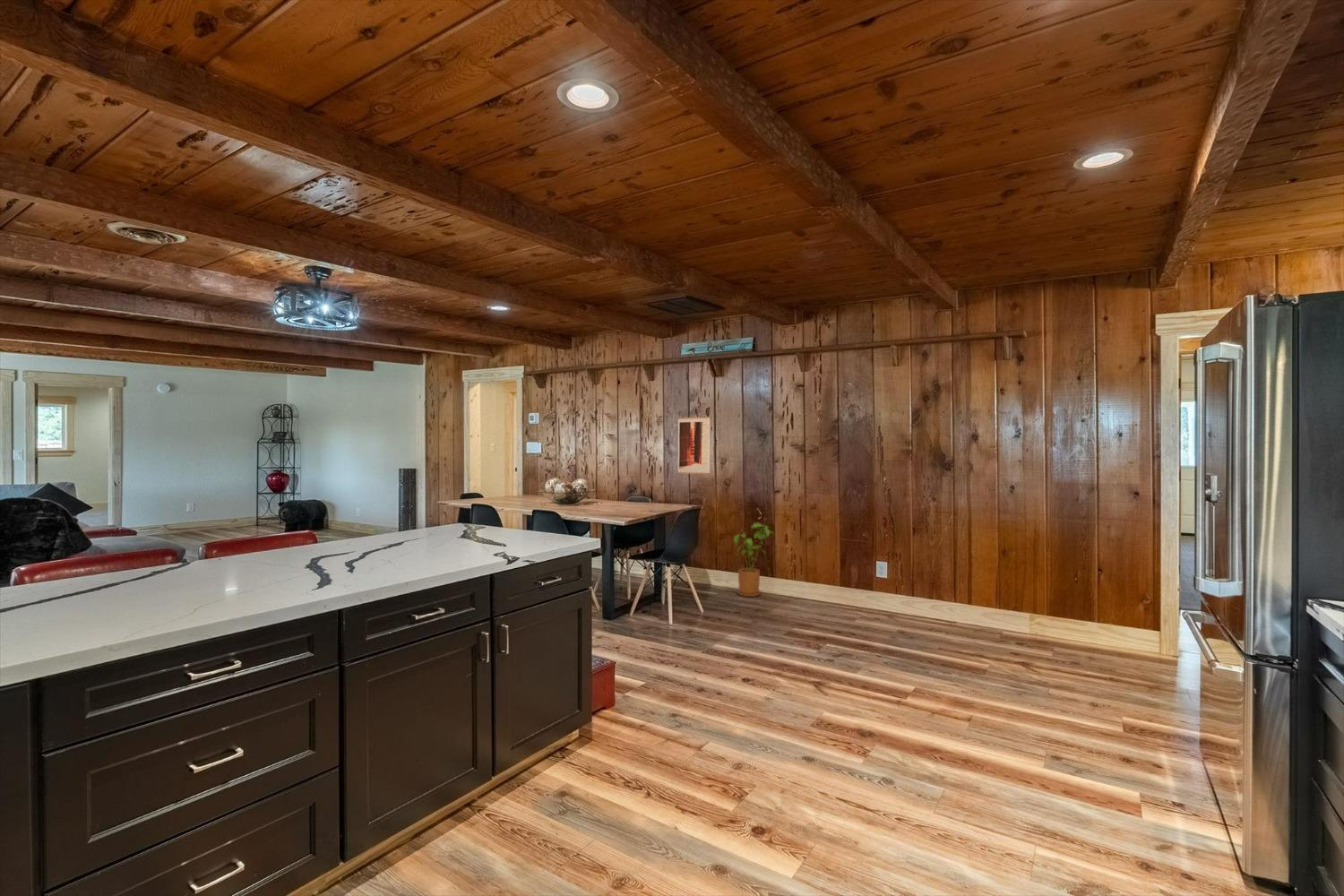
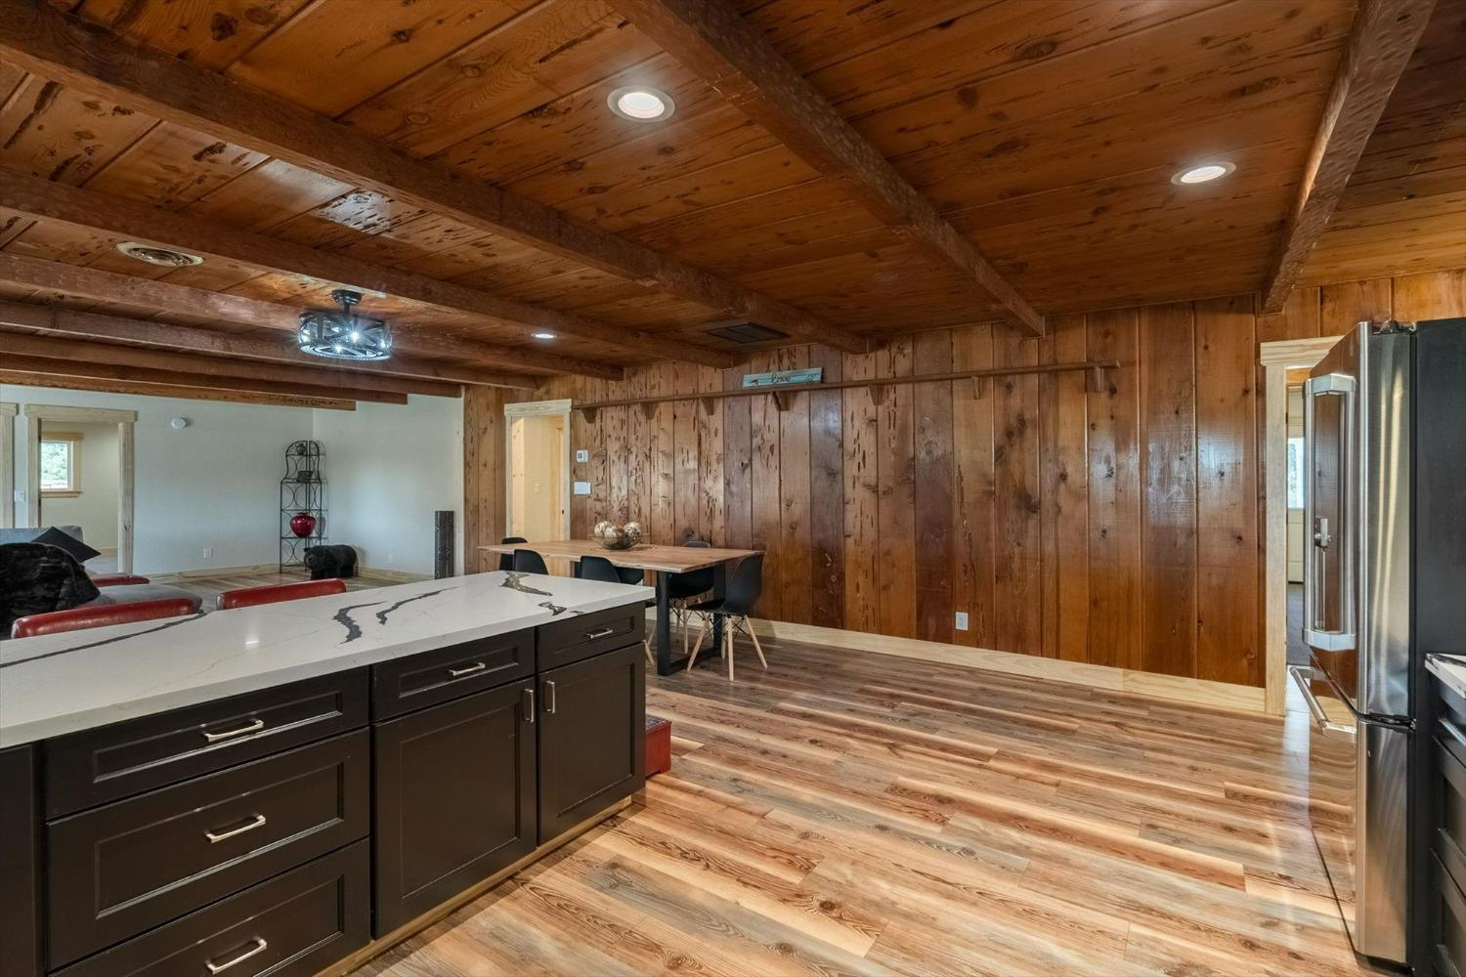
- wall art [676,416,711,475]
- house plant [733,521,777,598]
